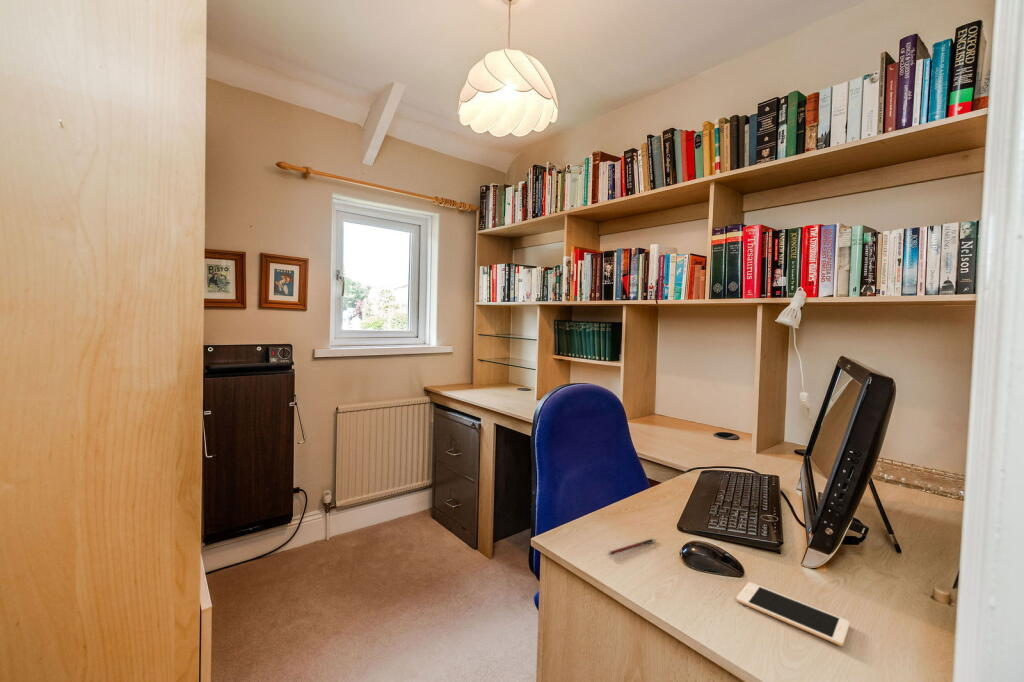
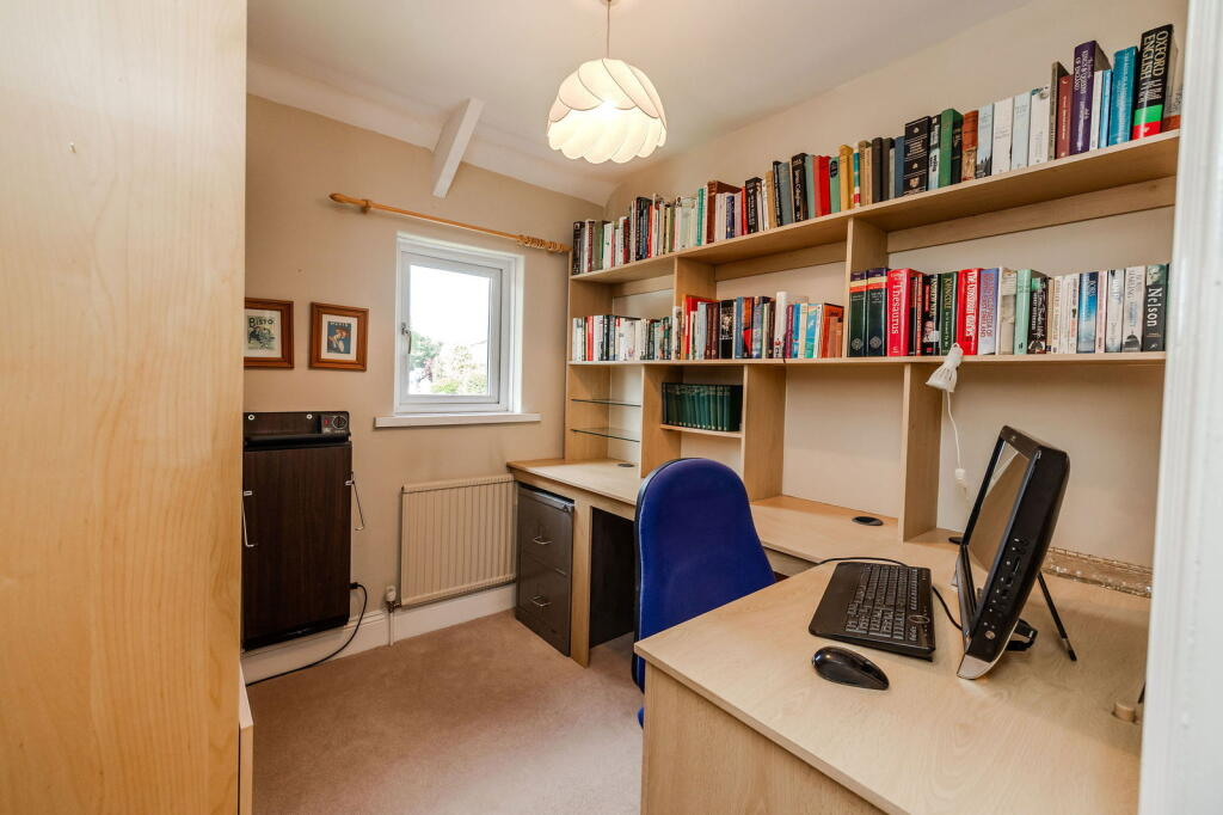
- pen [607,538,658,556]
- cell phone [735,581,851,647]
